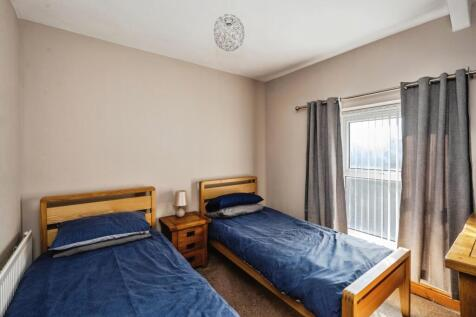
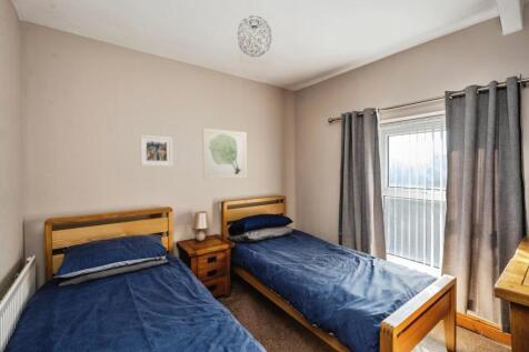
+ wall art [201,127,248,180]
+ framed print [139,133,173,168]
